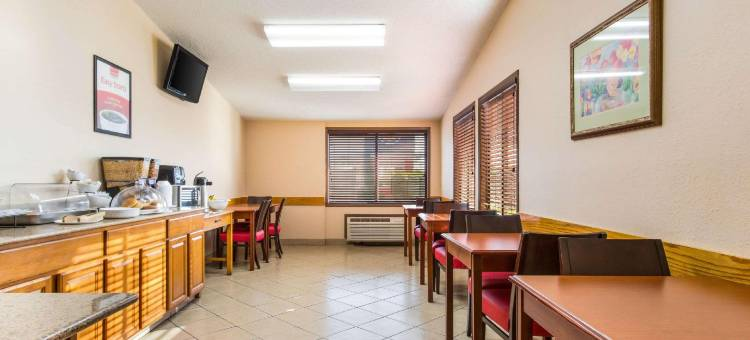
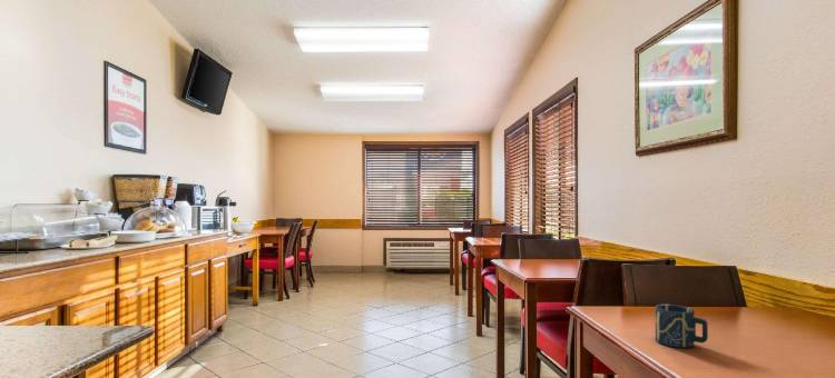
+ cup [655,304,709,349]
